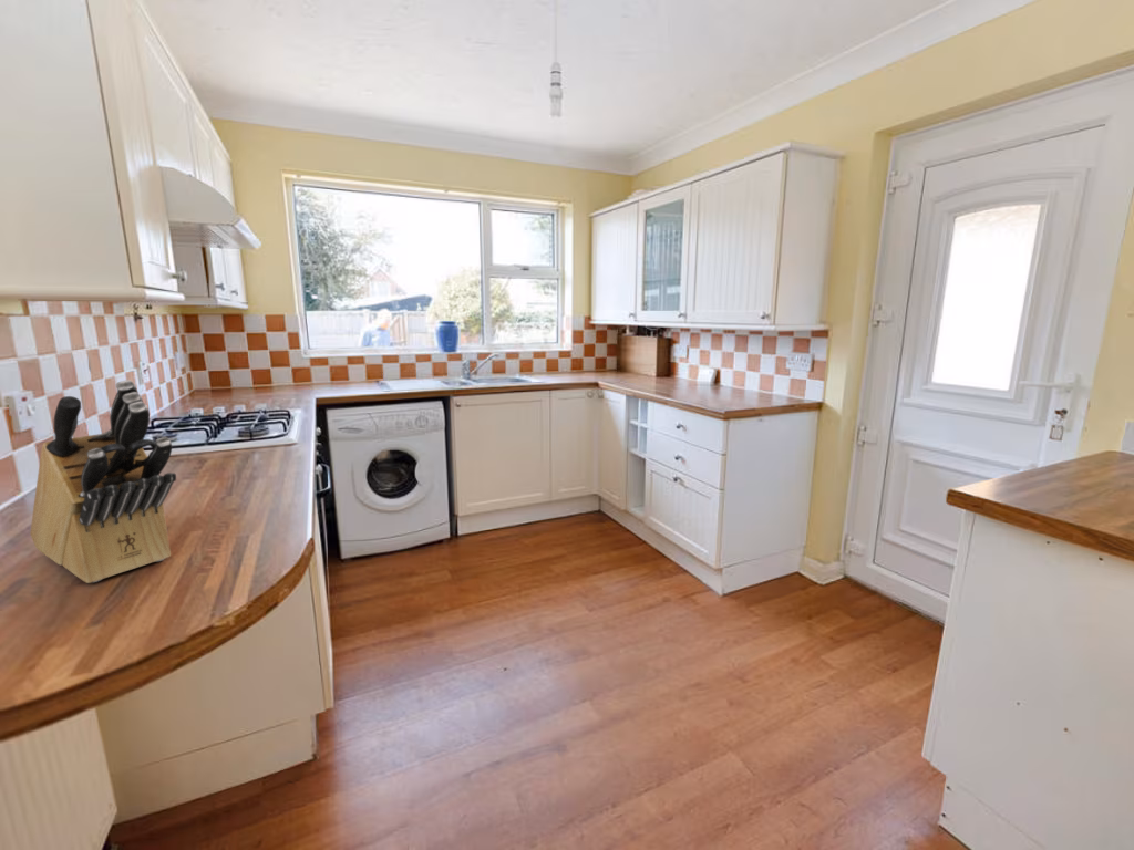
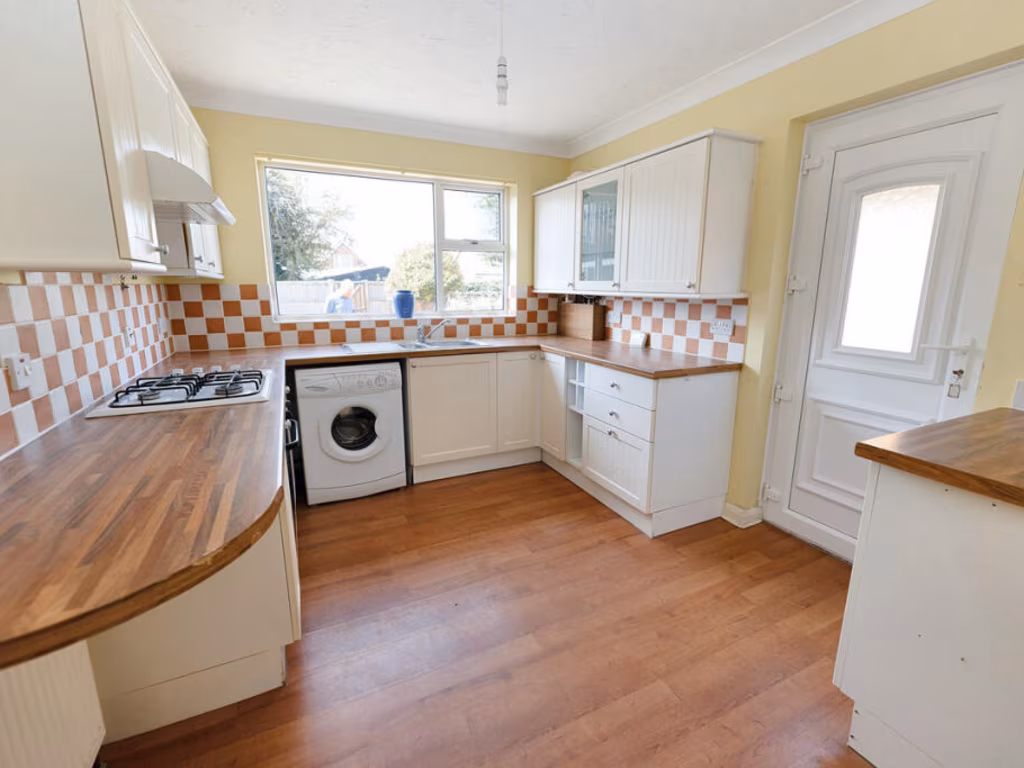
- knife block [29,379,177,584]
